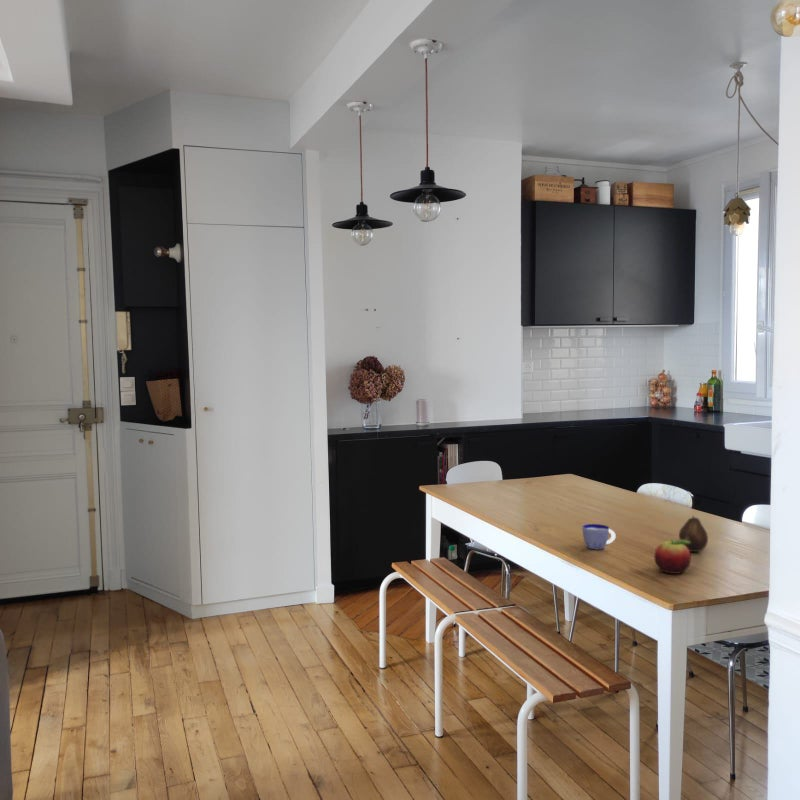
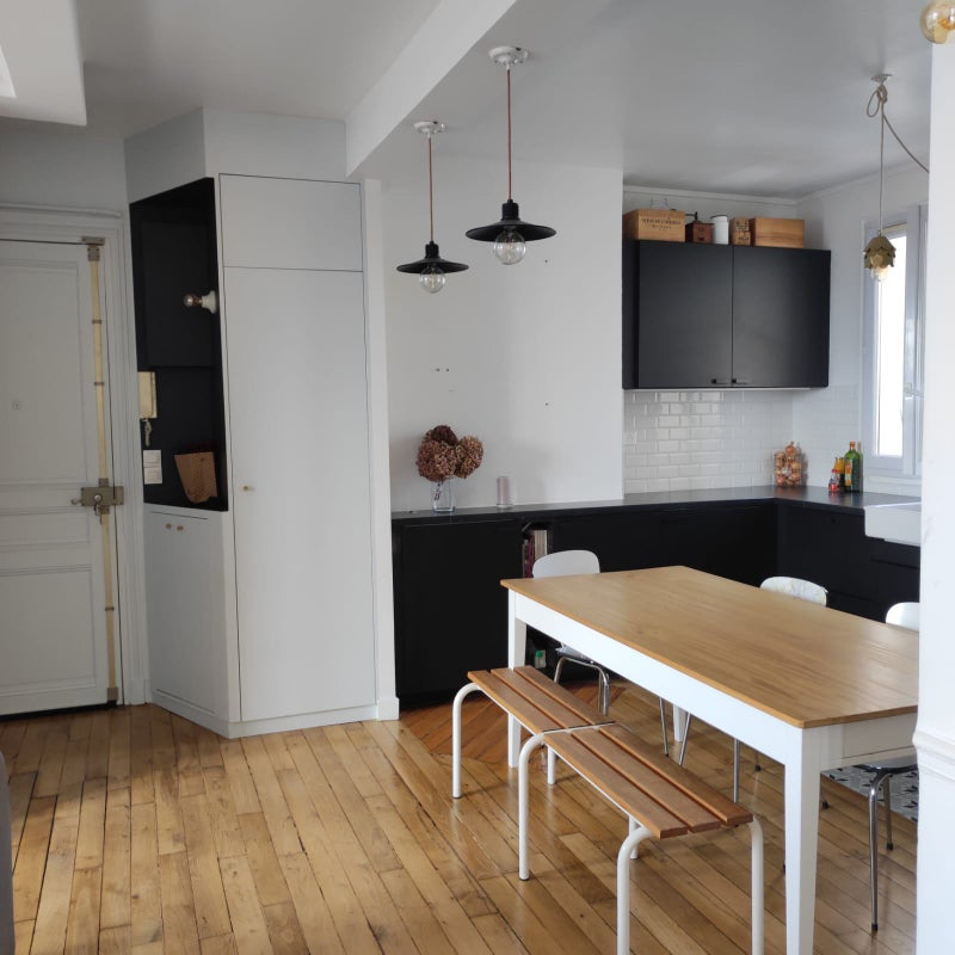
- fruit [653,538,692,575]
- fruit [678,515,709,553]
- cup [581,523,617,550]
